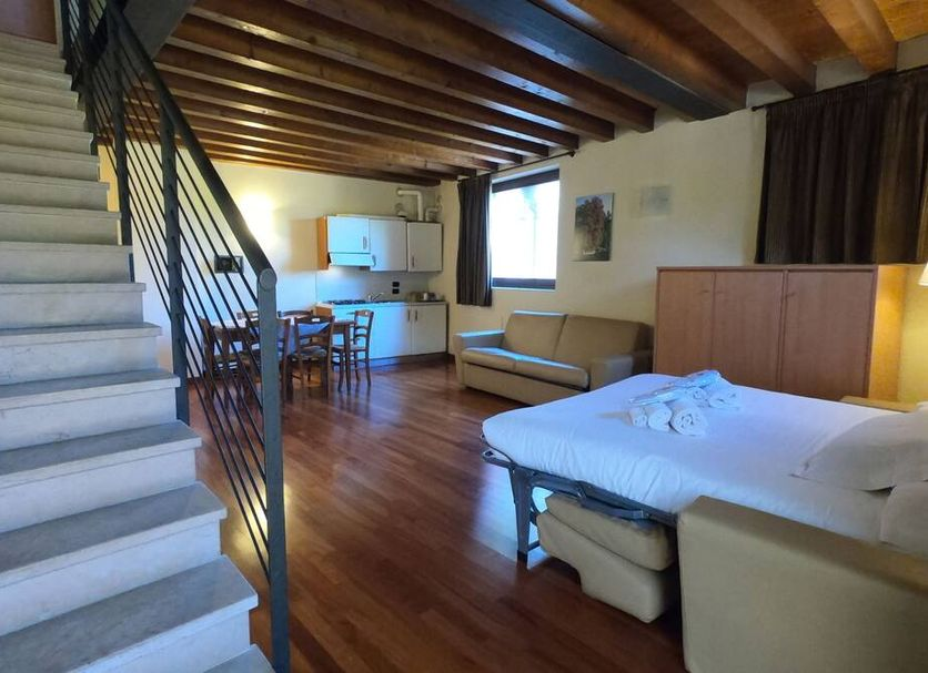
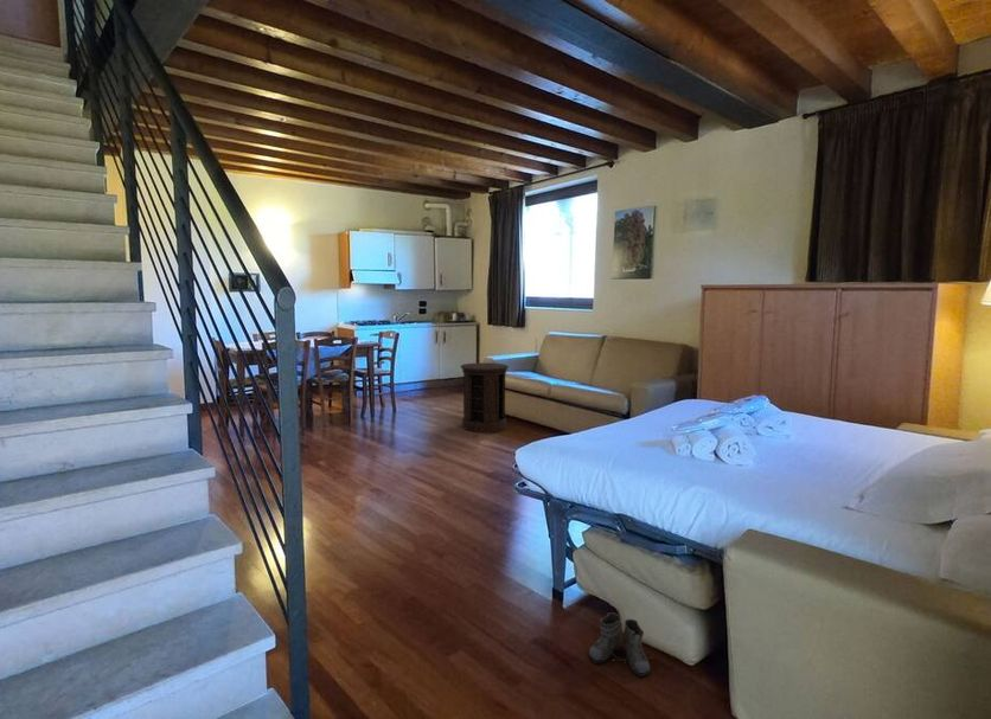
+ boots [588,611,656,678]
+ side table [460,361,510,434]
